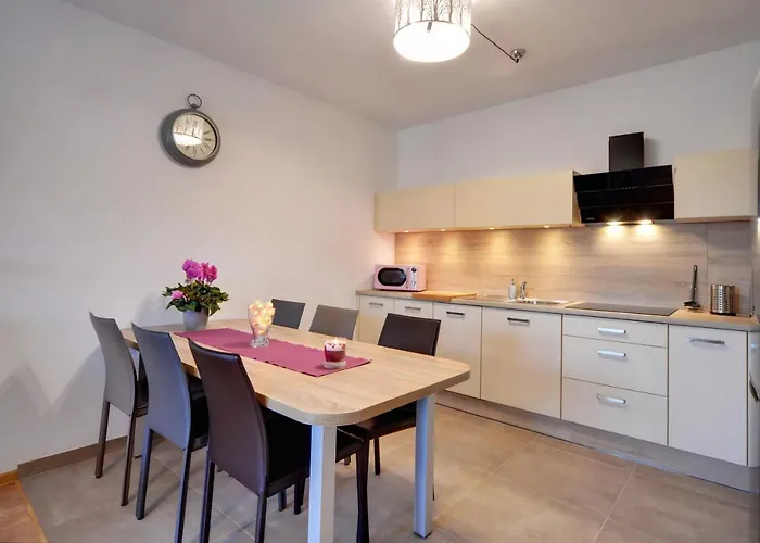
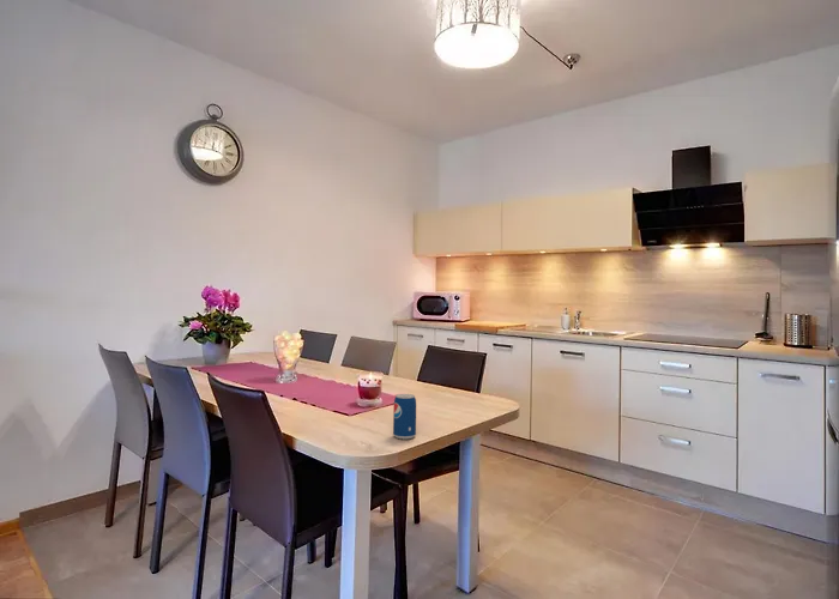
+ beverage can [392,393,417,441]
